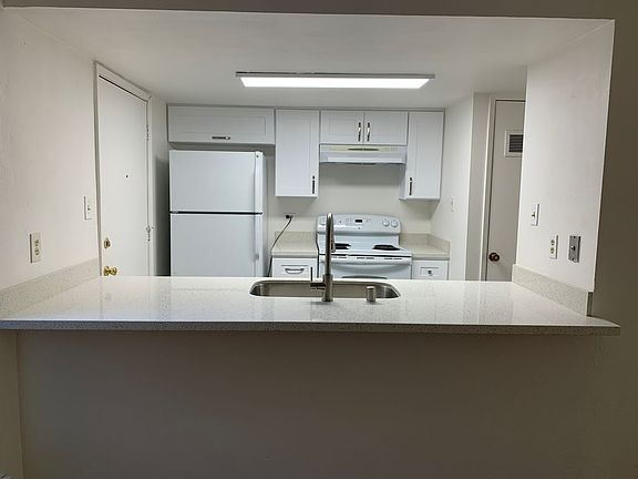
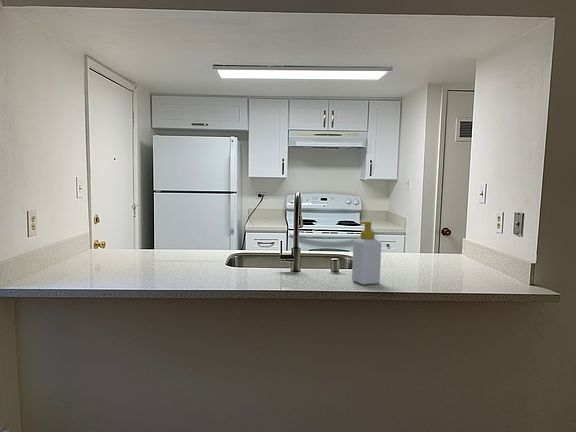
+ soap bottle [351,221,382,286]
